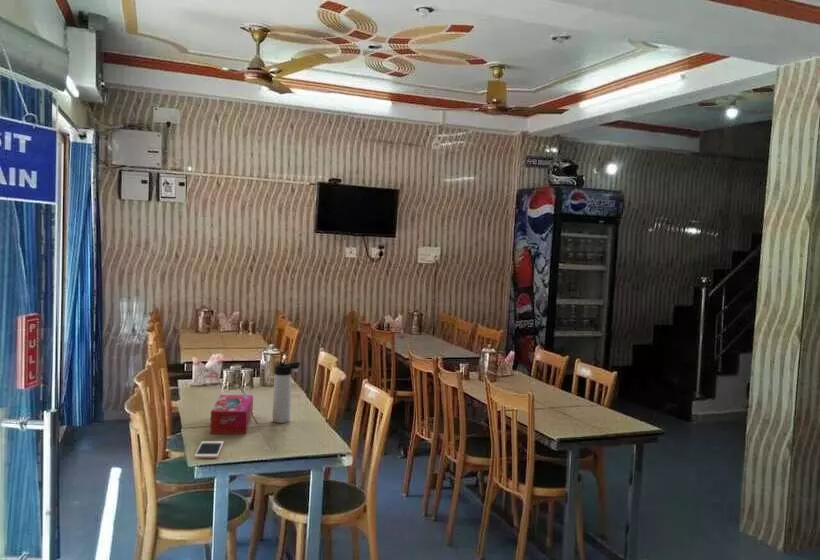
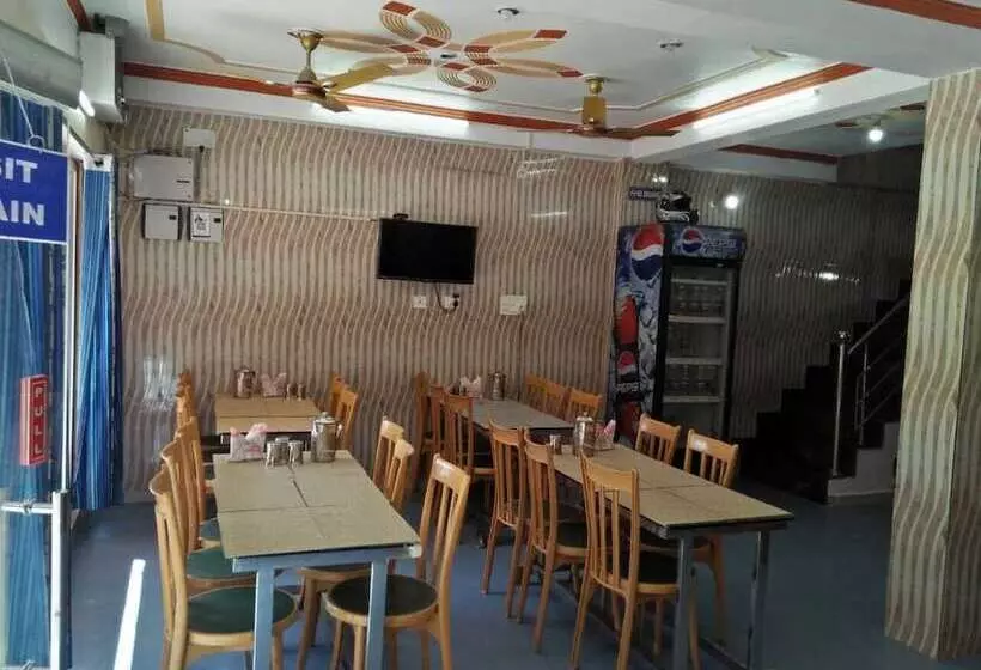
- tissue box [209,394,254,435]
- thermos bottle [271,361,302,424]
- cell phone [193,440,225,459]
